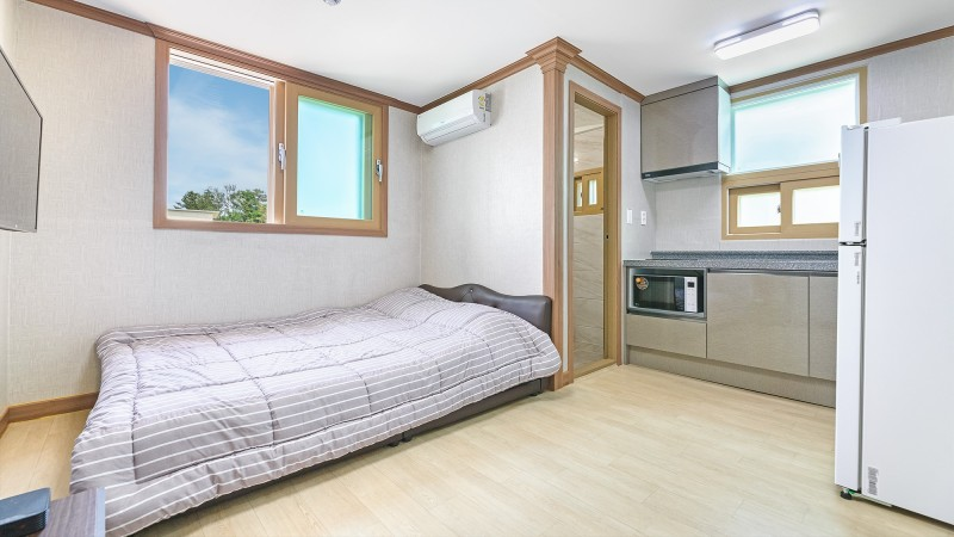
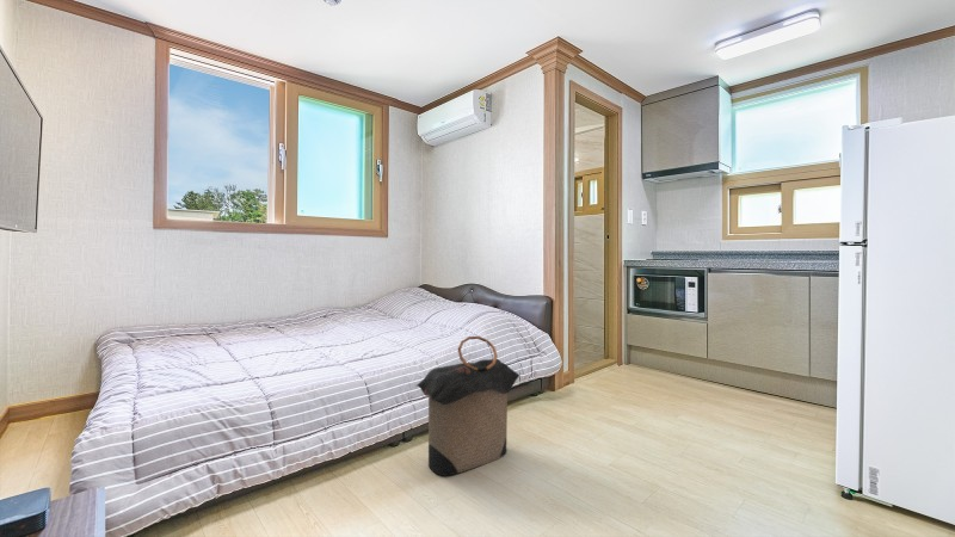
+ laundry hamper [414,335,520,477]
